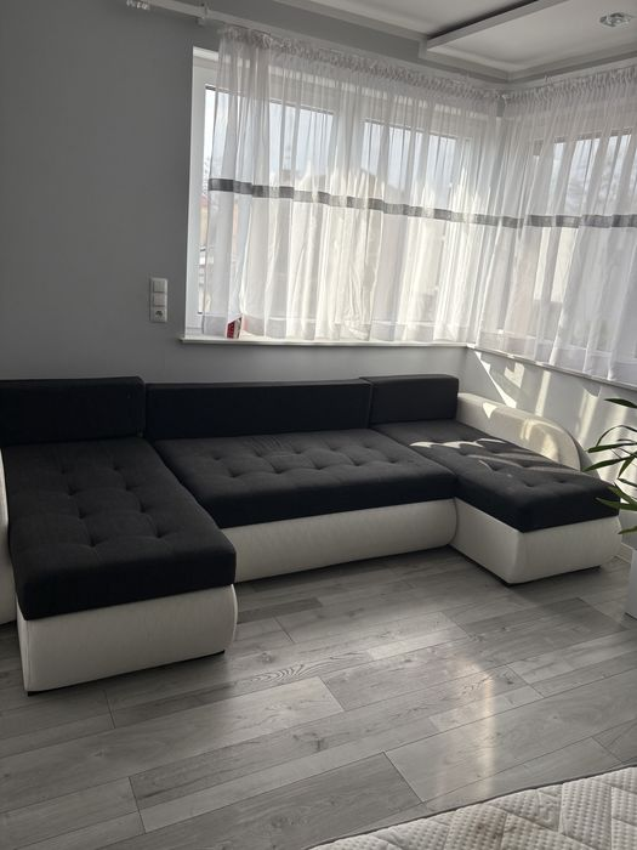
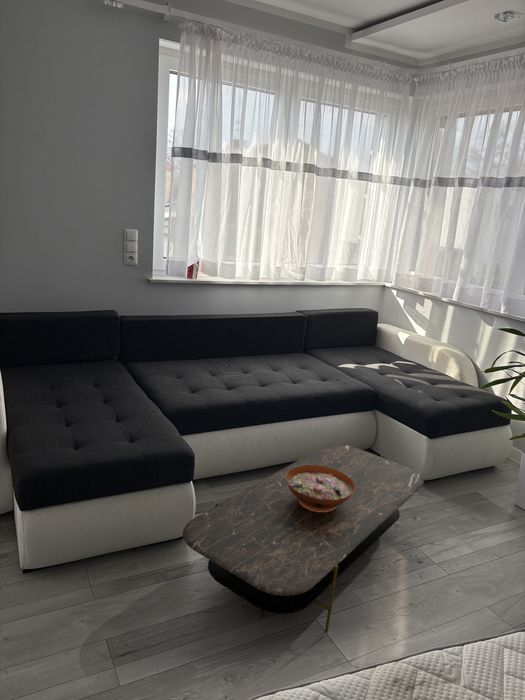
+ coffee table [182,443,425,634]
+ decorative bowl [286,465,355,512]
